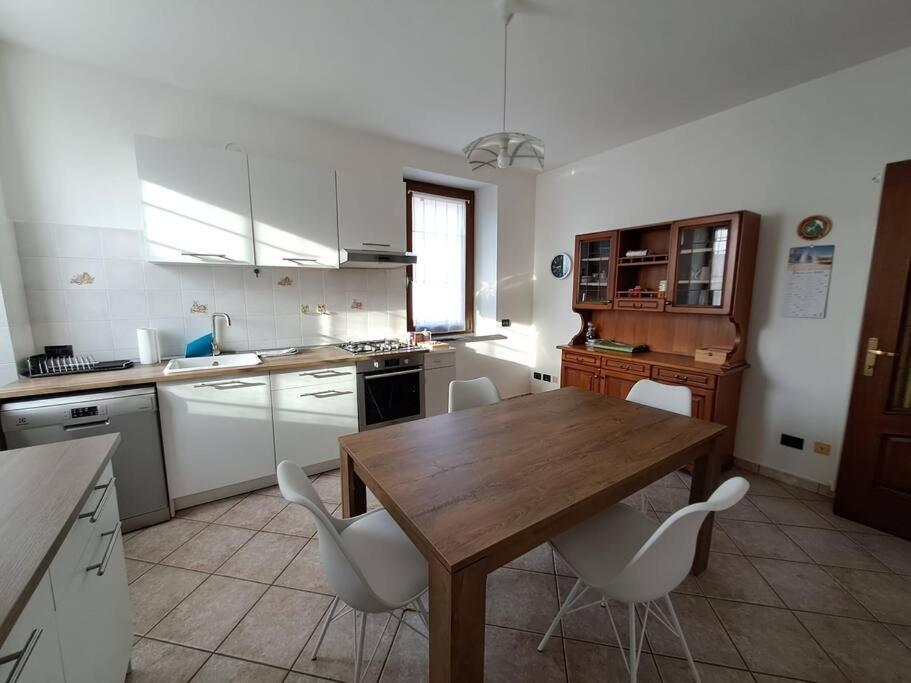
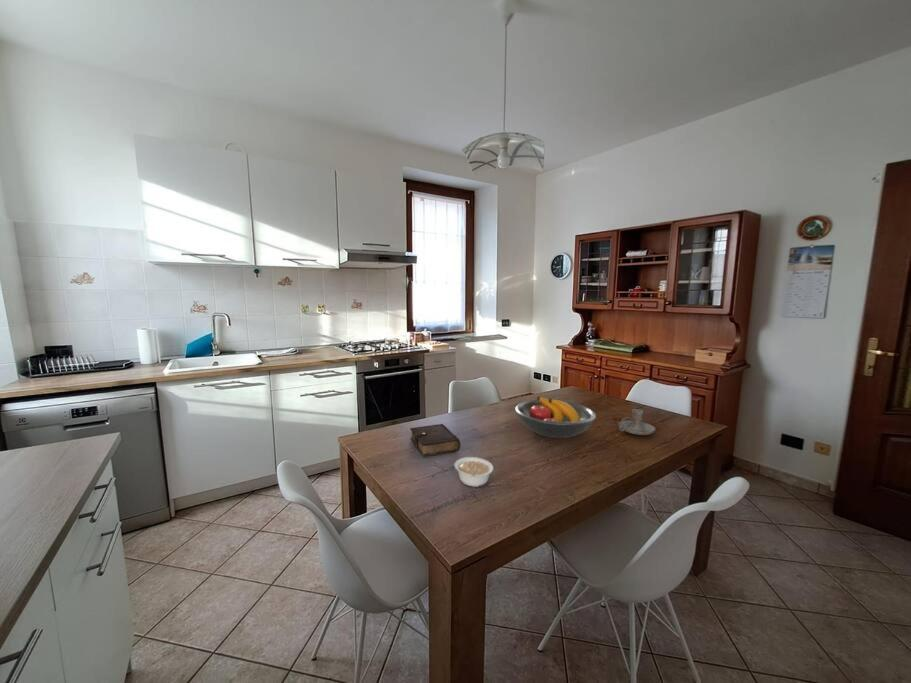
+ candle holder [618,408,656,436]
+ book [409,423,461,457]
+ fruit bowl [514,396,597,439]
+ legume [453,456,494,488]
